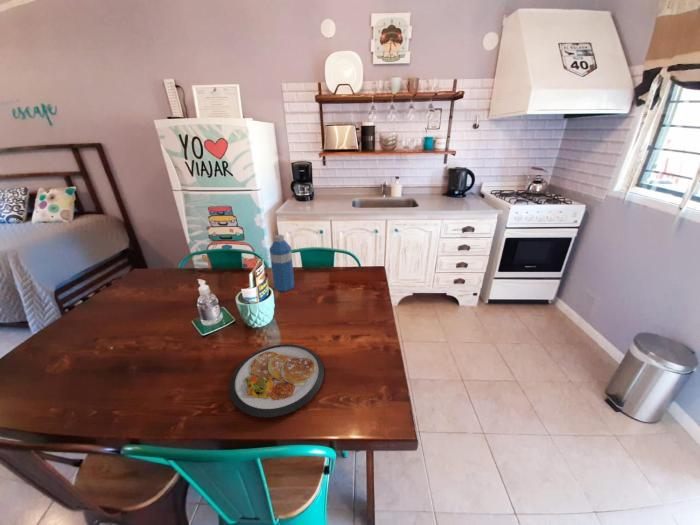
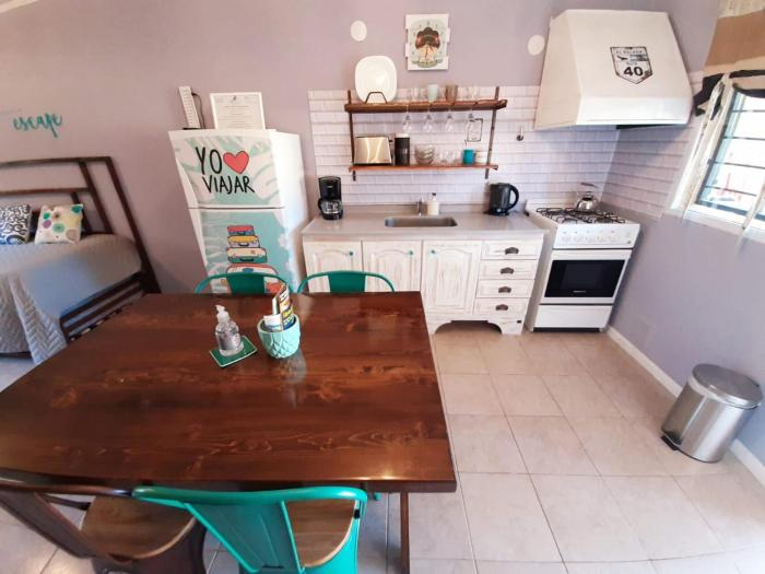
- water bottle [268,234,295,292]
- dish [228,343,325,418]
